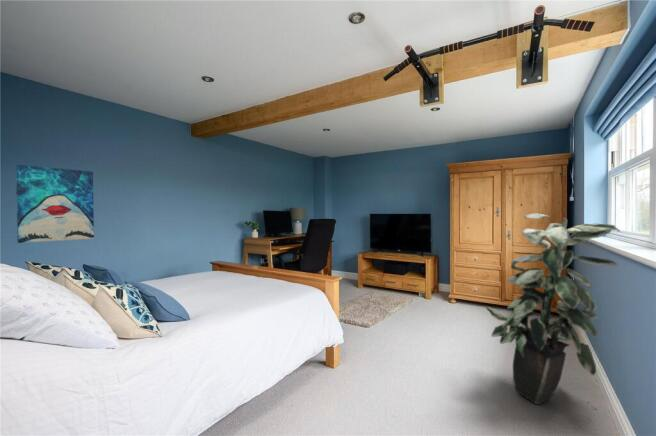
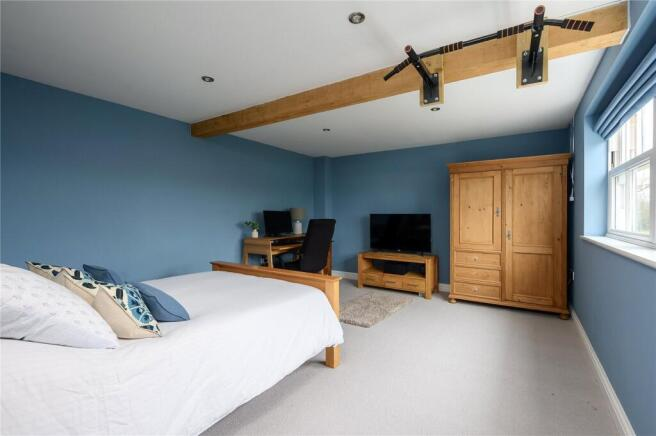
- wall art [15,164,95,244]
- indoor plant [485,213,621,405]
